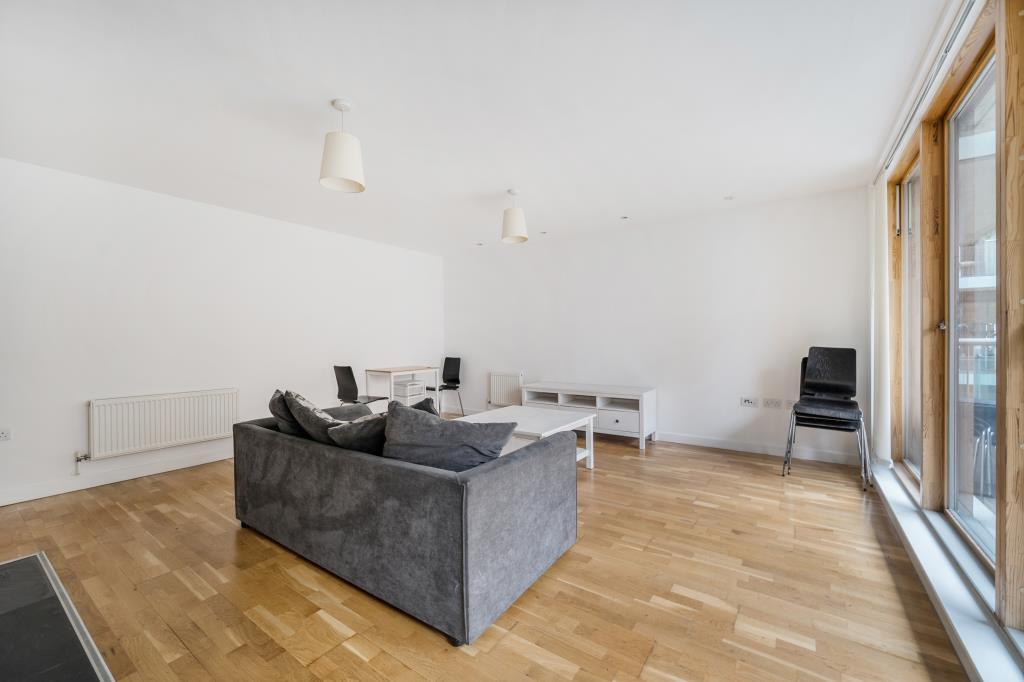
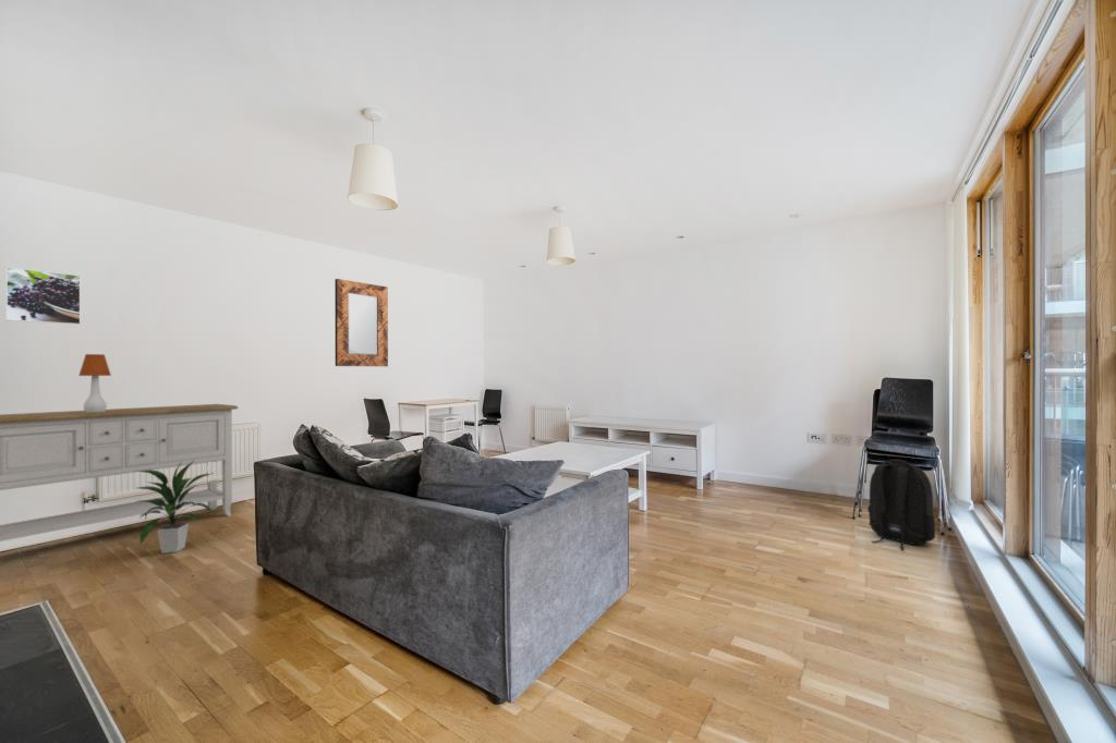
+ indoor plant [137,461,216,555]
+ sideboard [0,403,240,543]
+ home mirror [333,278,389,367]
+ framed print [4,266,82,326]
+ table lamp [77,353,112,413]
+ backpack [866,459,936,551]
